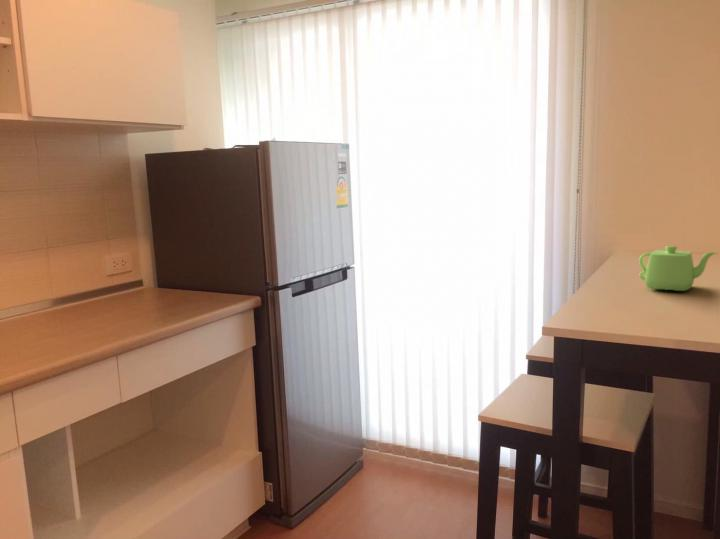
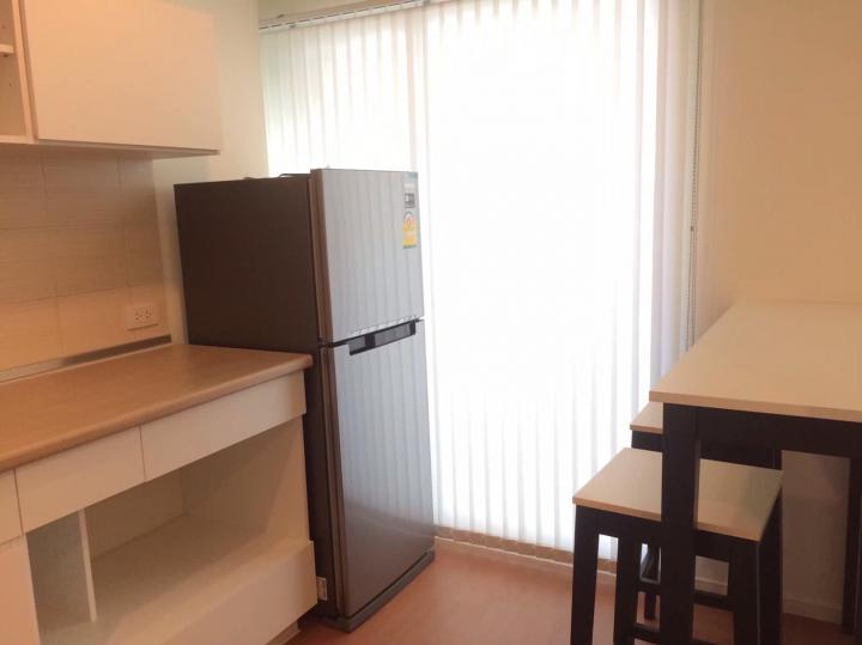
- teapot [638,245,719,292]
